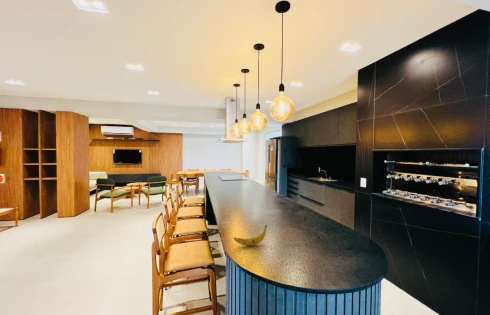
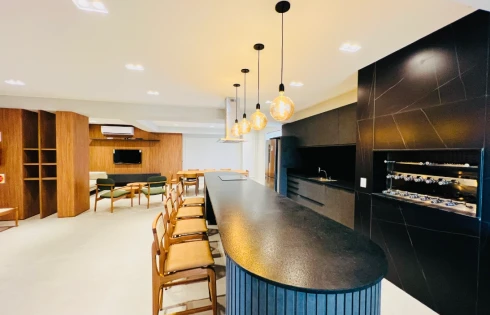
- banana [233,224,268,247]
